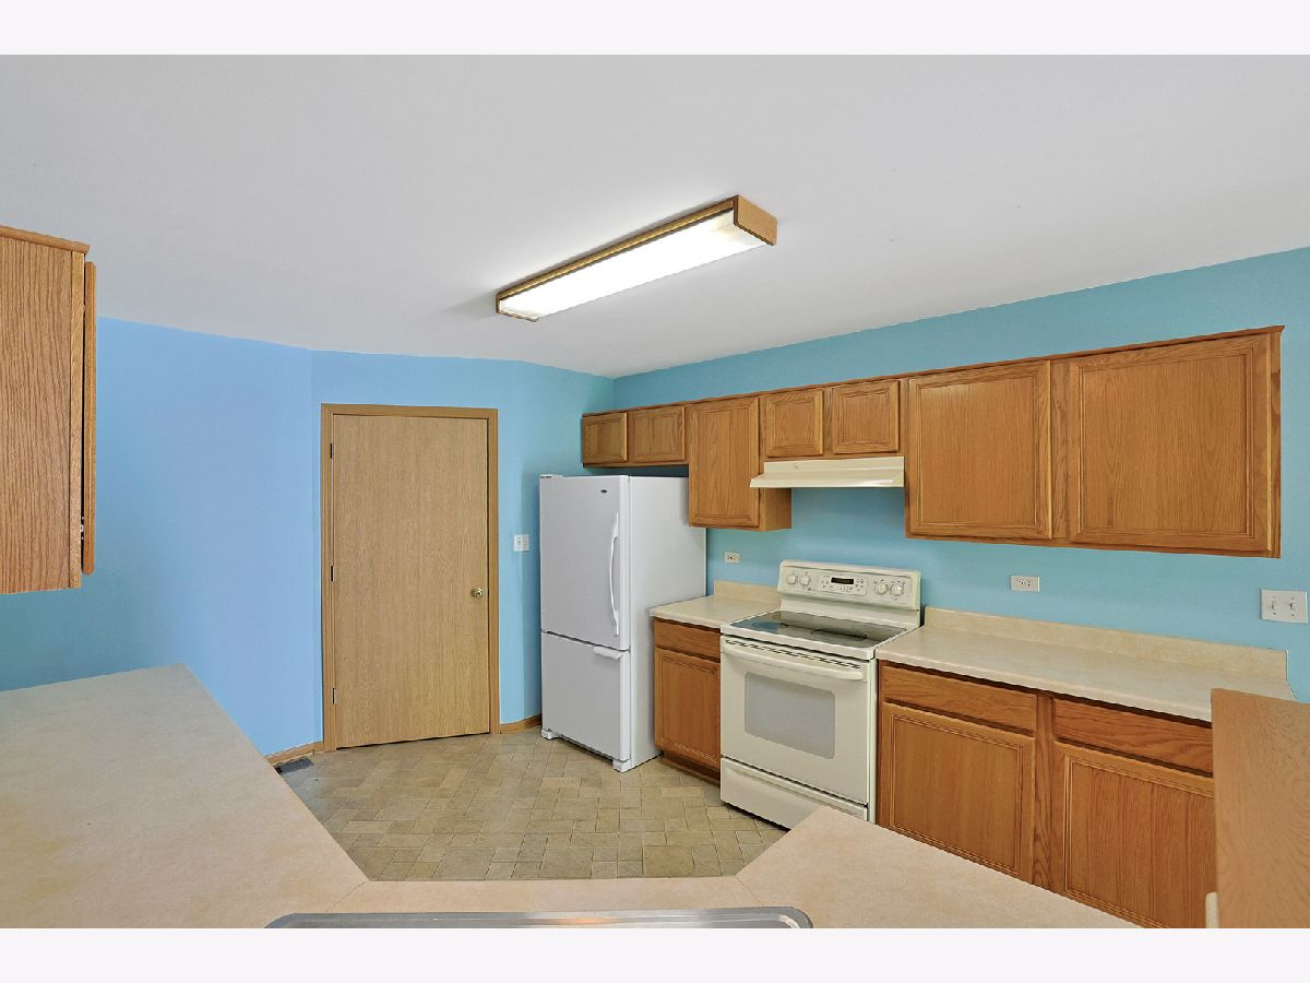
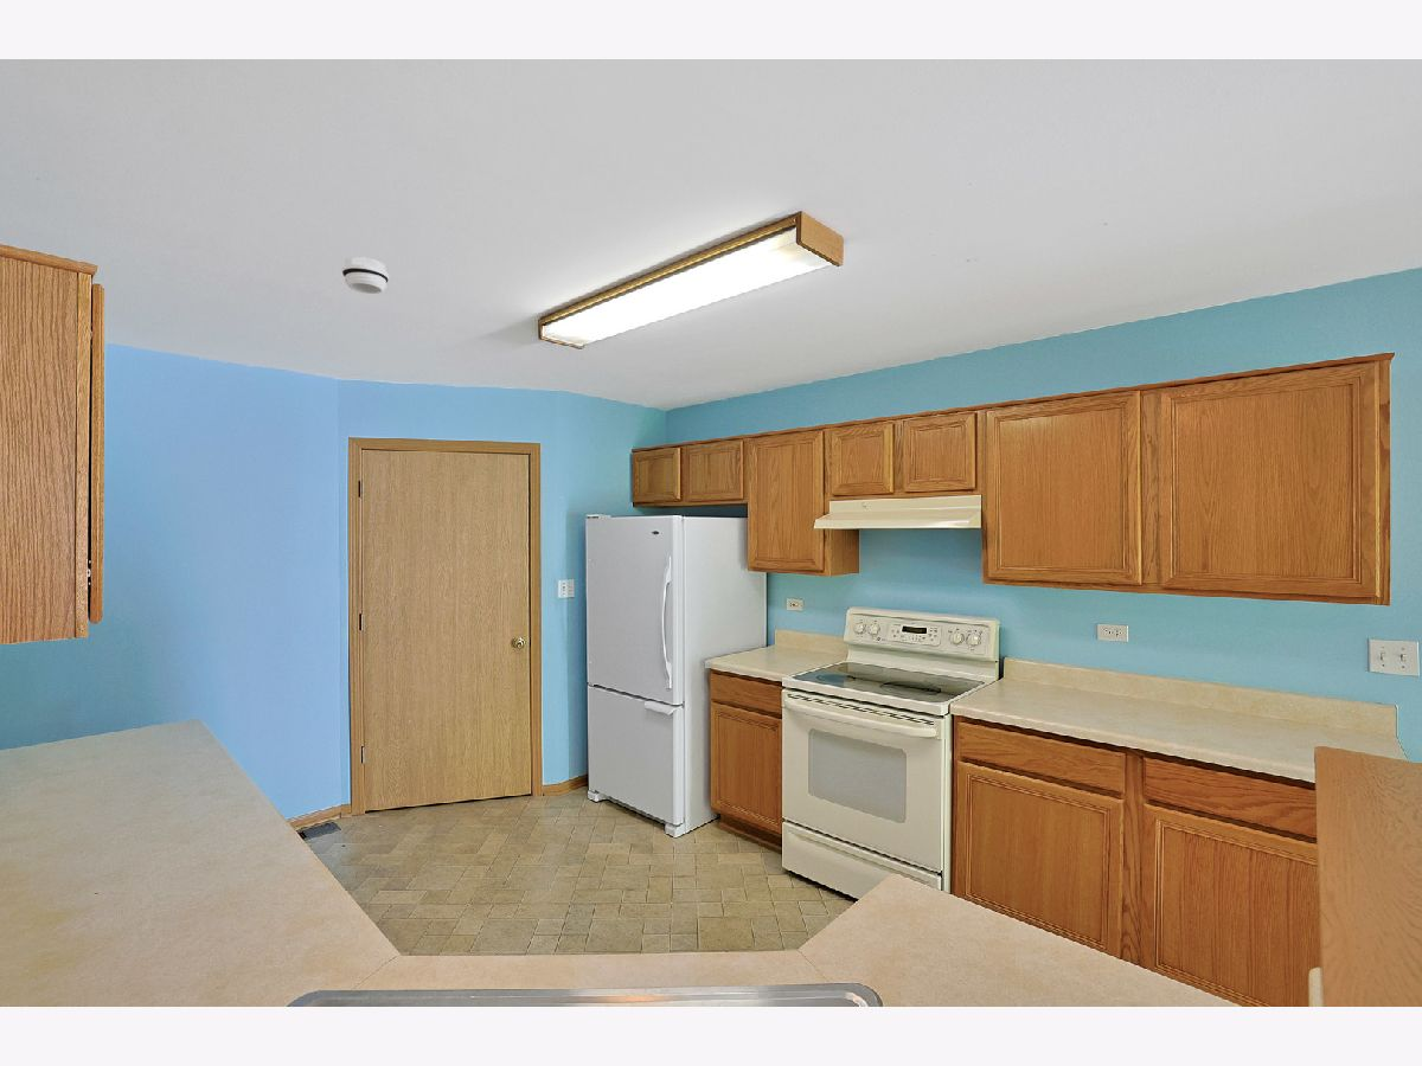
+ smoke detector [341,256,390,295]
